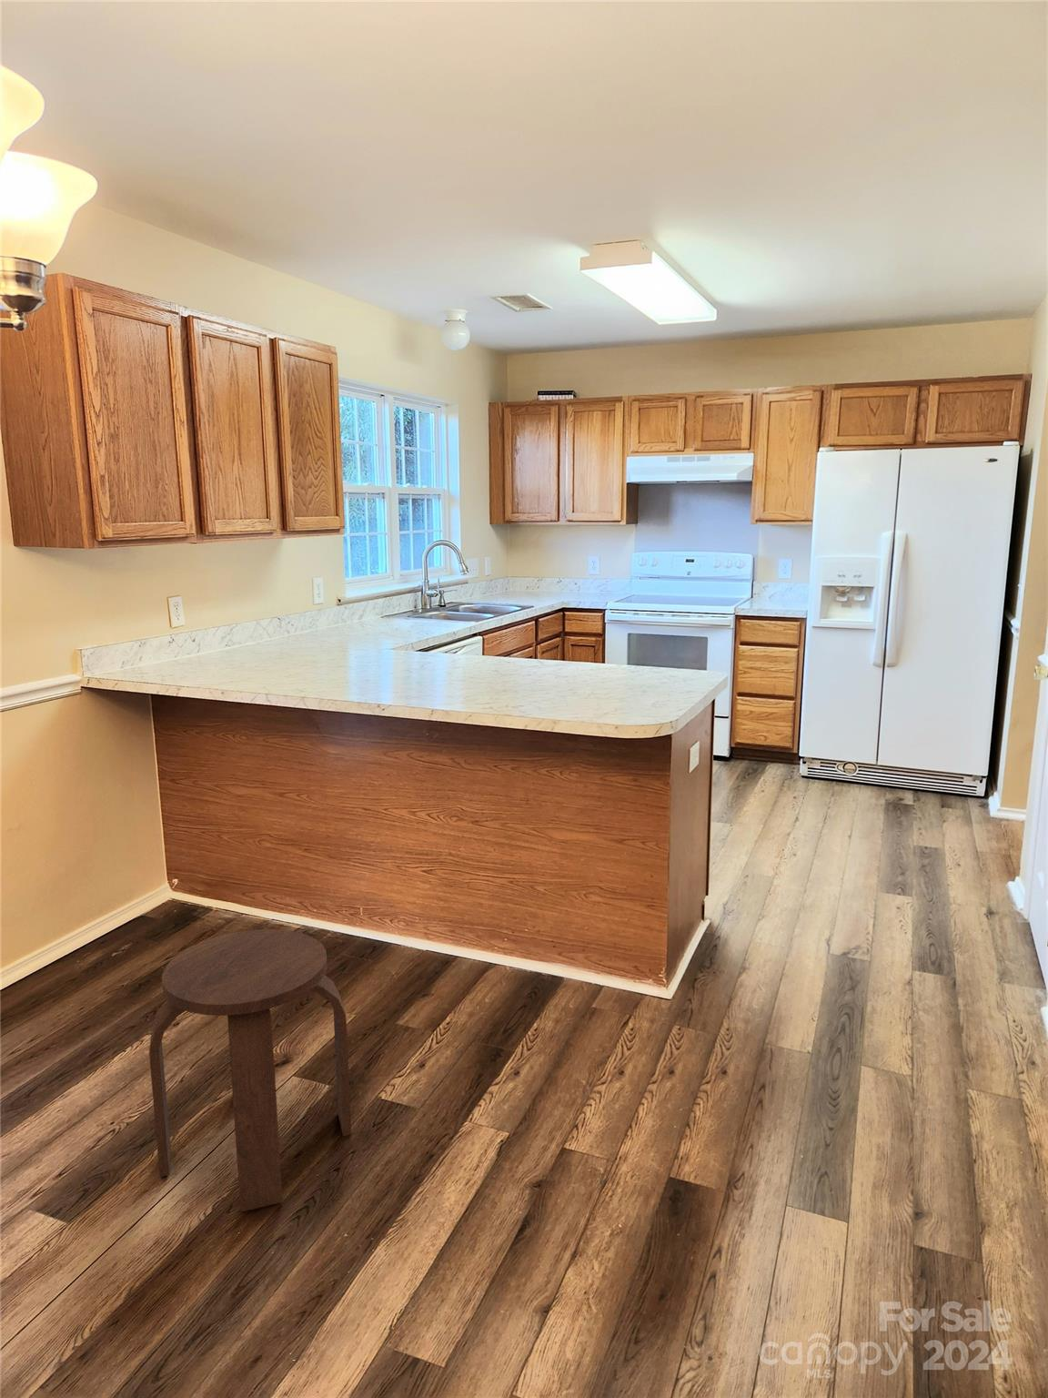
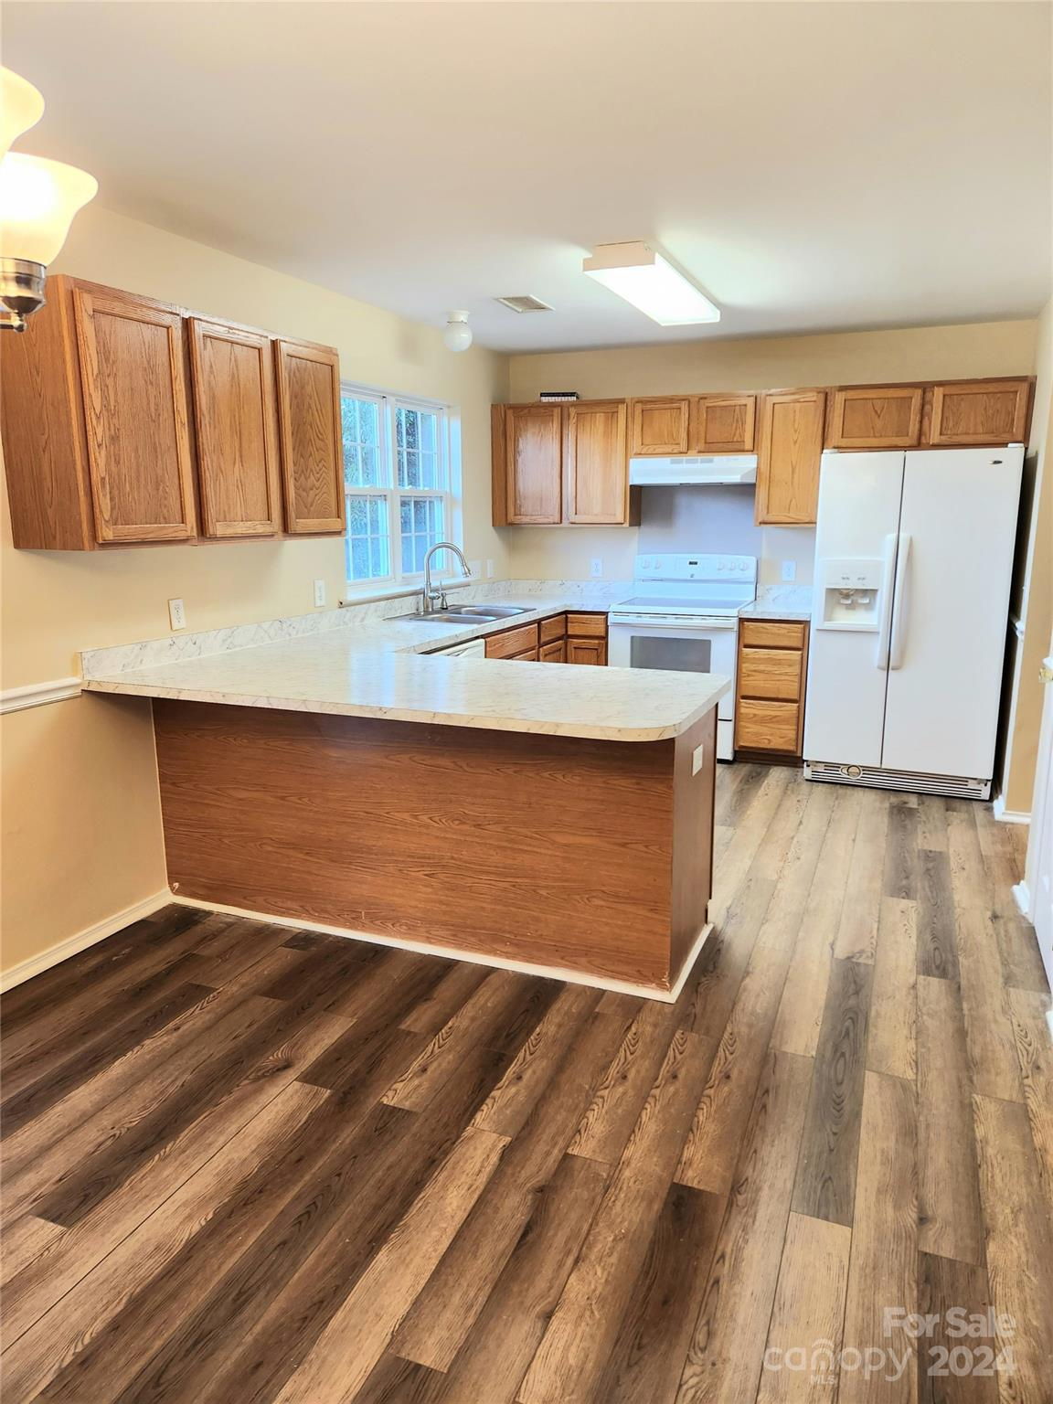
- stool [149,928,352,1212]
